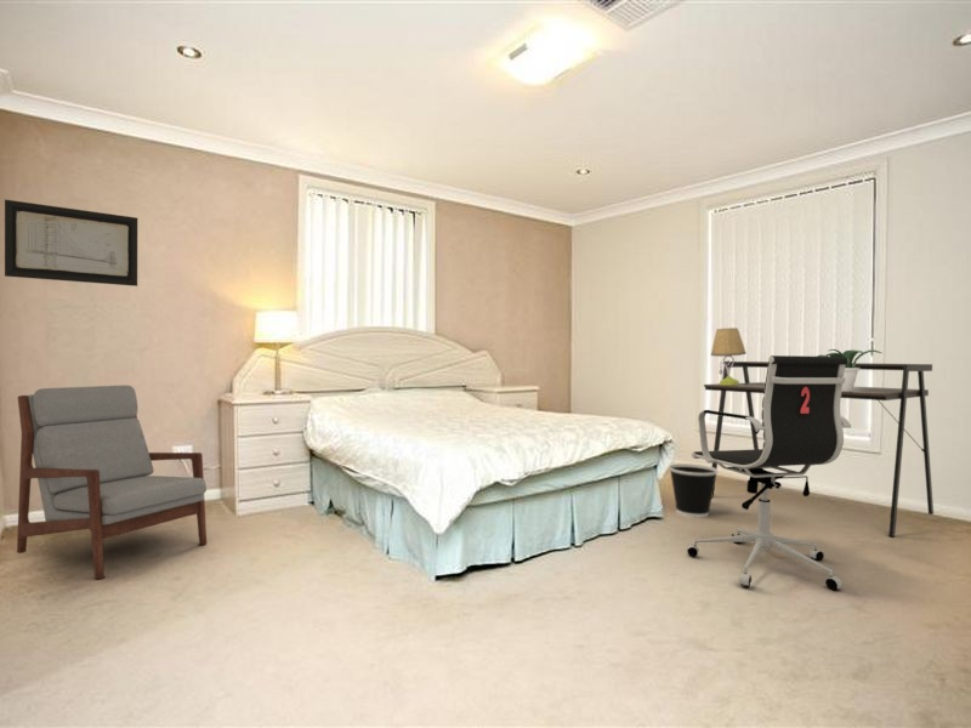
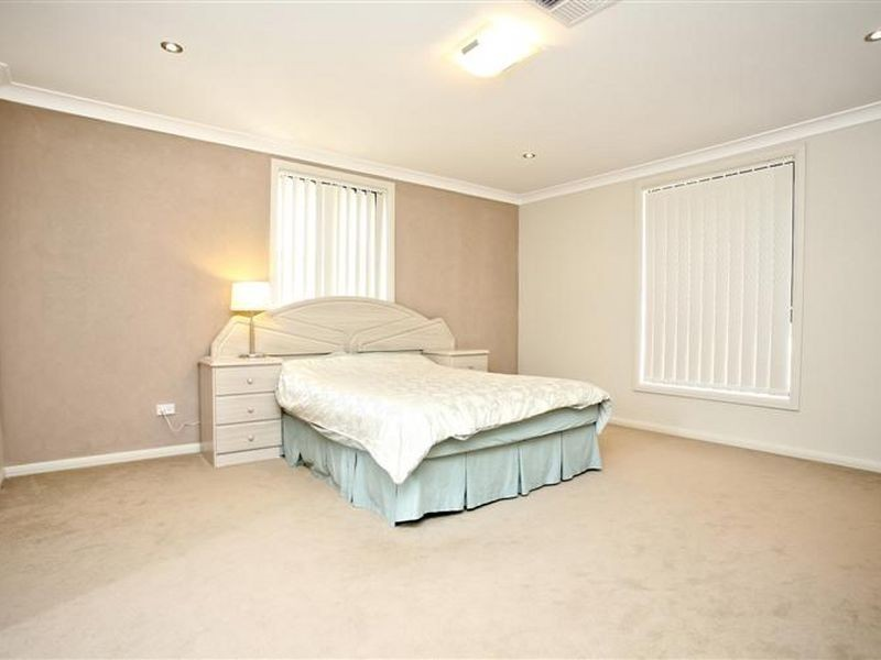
- potted plant [816,348,882,391]
- office chair [686,354,852,591]
- desk [703,360,935,538]
- armchair [16,385,208,580]
- table lamp [710,326,748,385]
- wall art [4,198,138,288]
- wastebasket [668,462,720,518]
